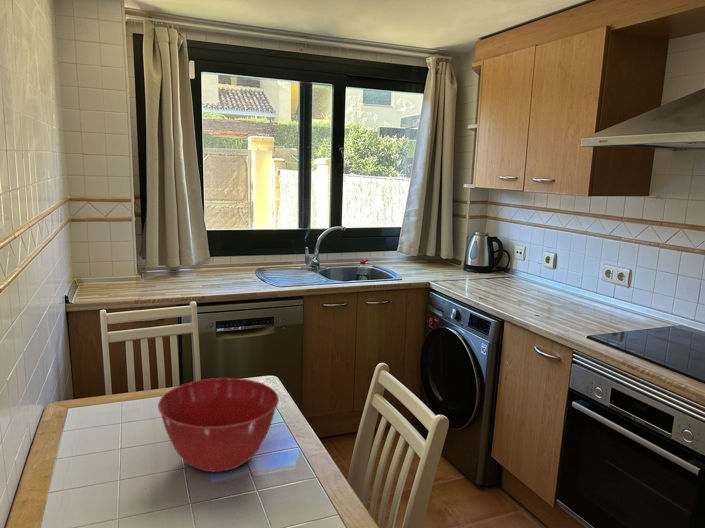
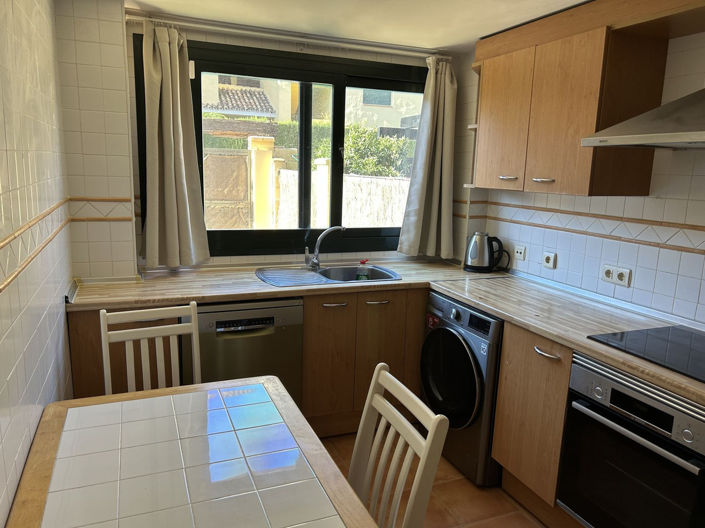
- mixing bowl [157,377,280,473]
